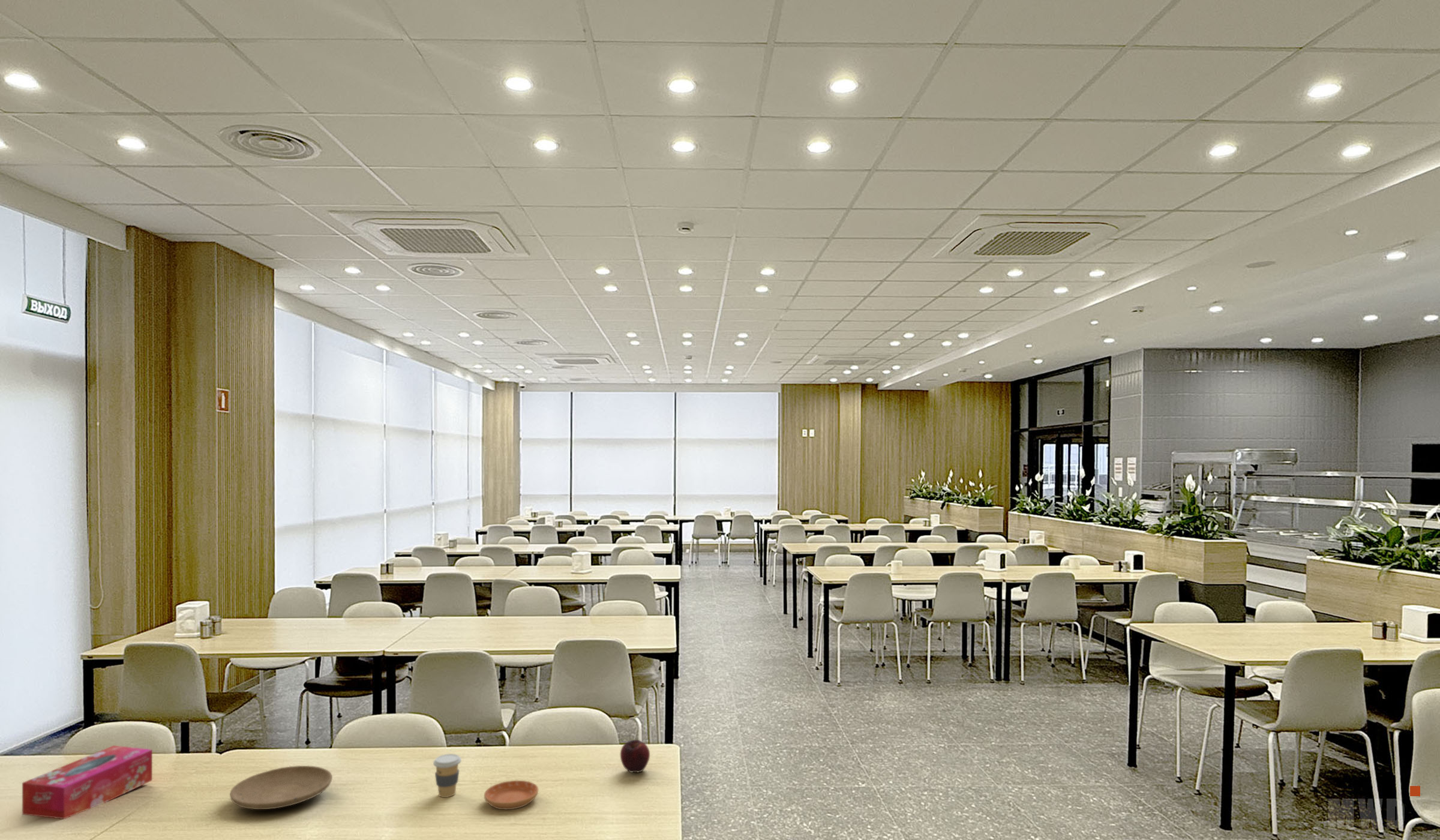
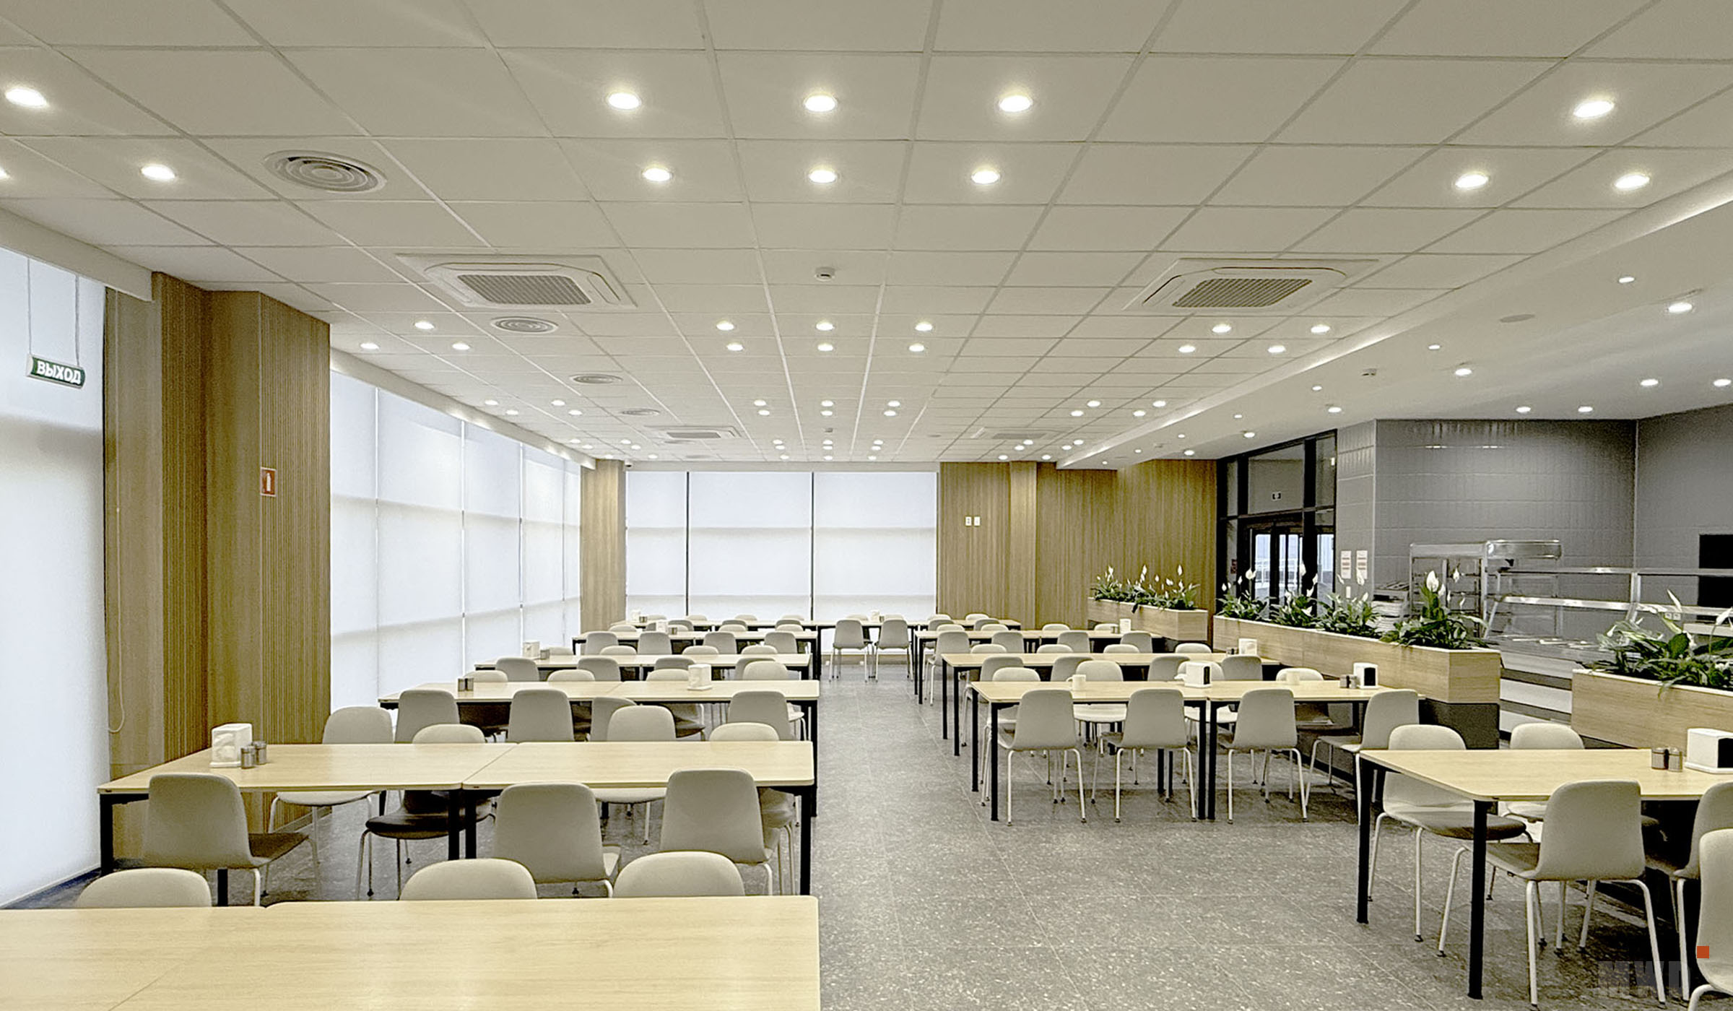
- plate [229,765,333,810]
- tissue box [22,745,153,820]
- fruit [620,739,650,773]
- coffee cup [433,753,462,798]
- saucer [484,780,539,810]
